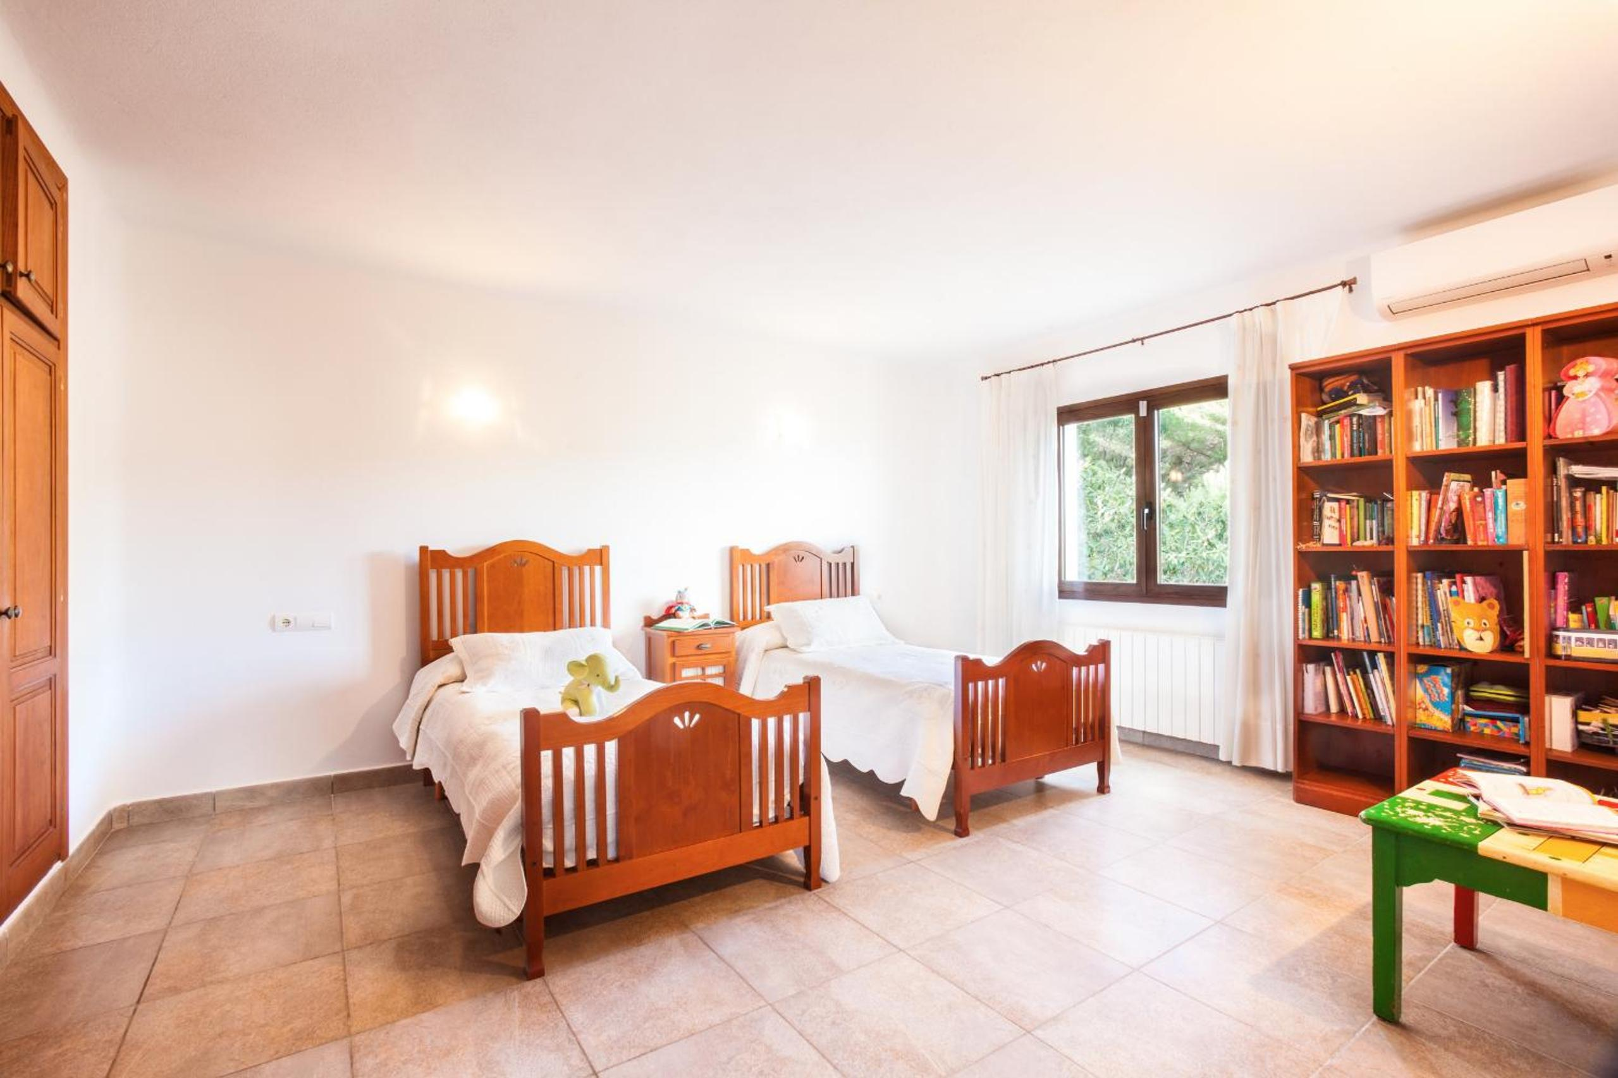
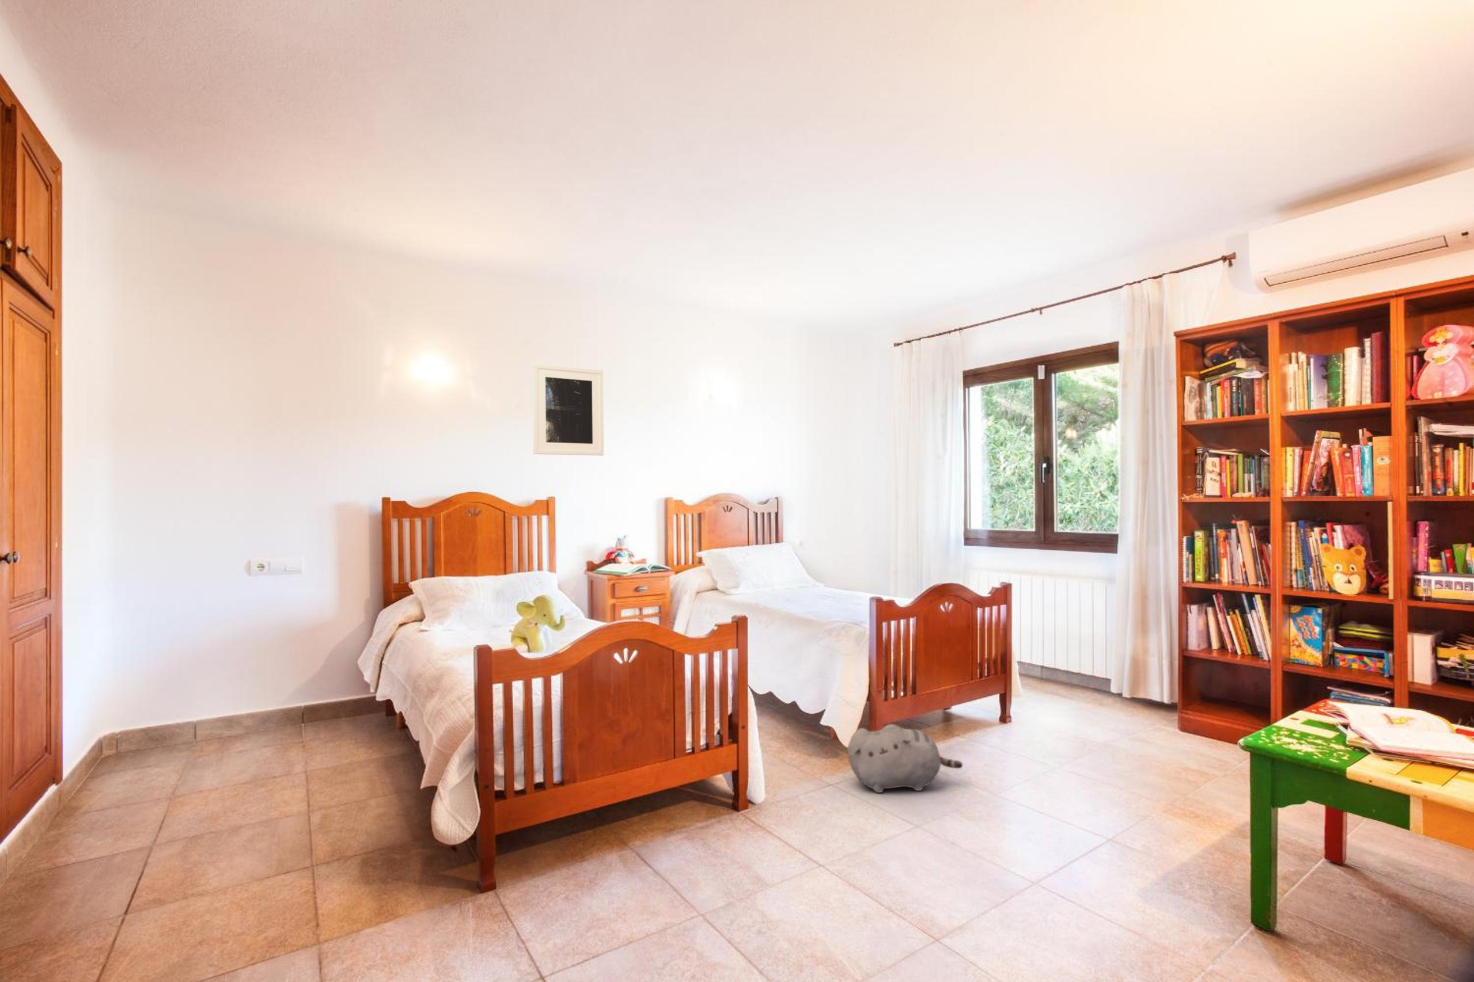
+ plush toy [847,723,963,793]
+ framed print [532,363,604,456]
